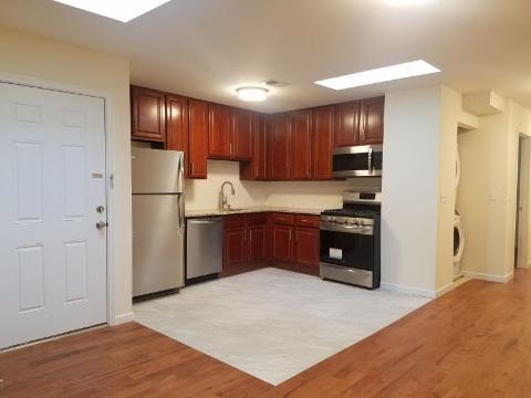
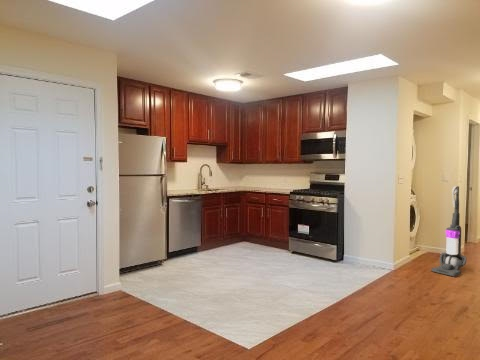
+ vacuum cleaner [430,185,467,277]
